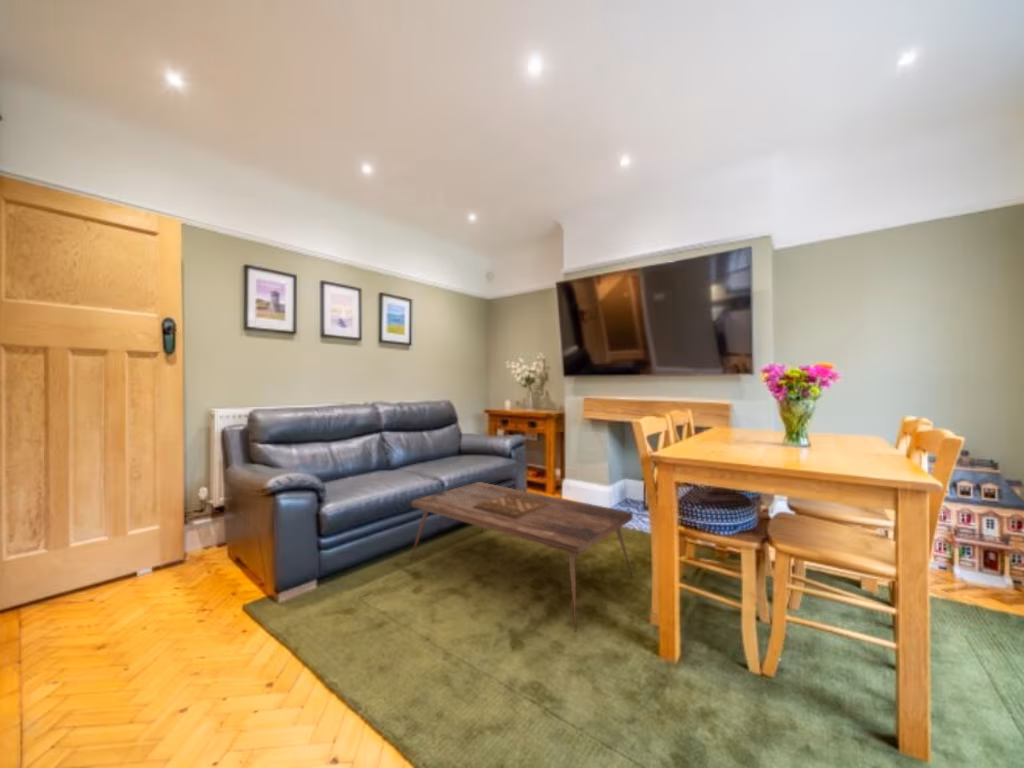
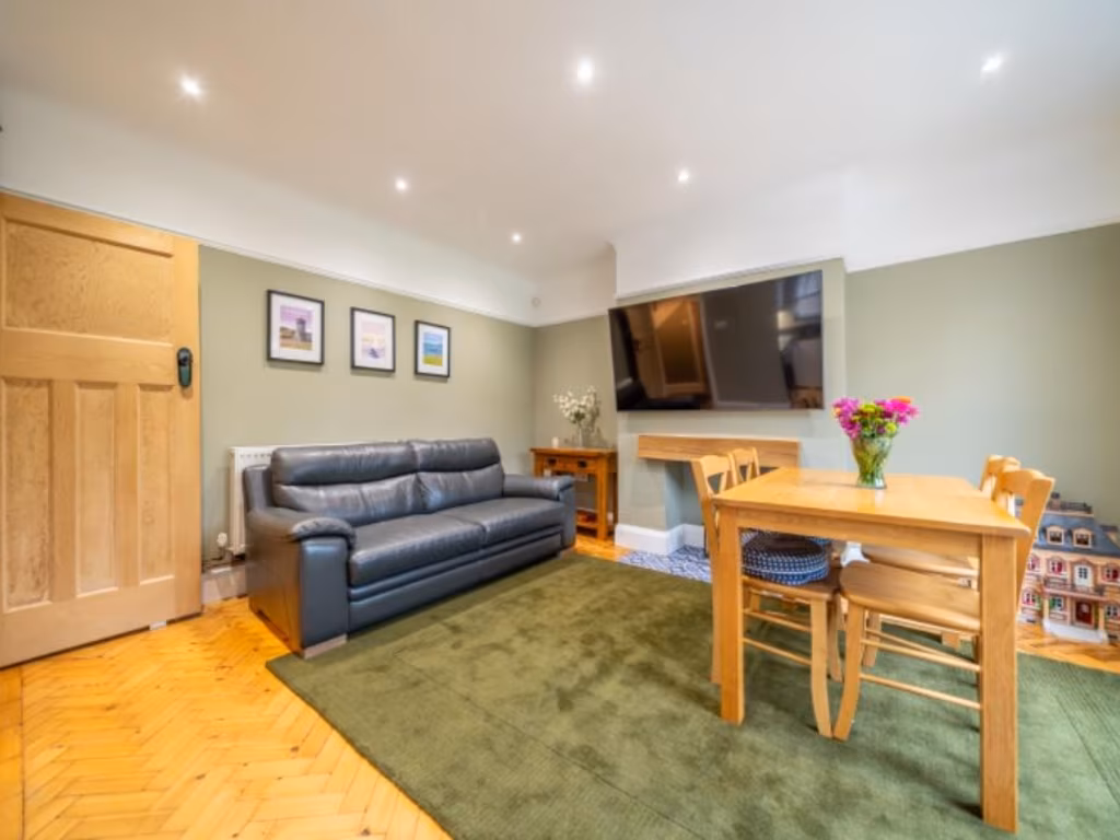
- coffee table [409,481,634,633]
